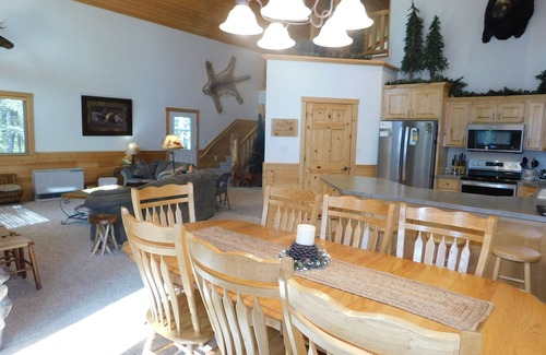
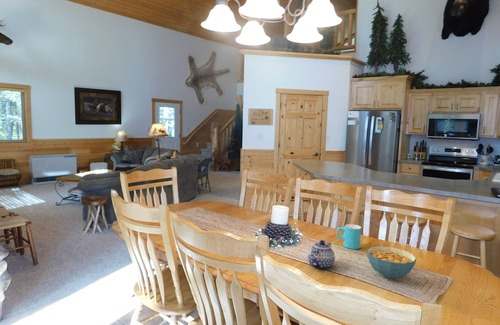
+ teapot [307,239,336,270]
+ cereal bowl [366,245,417,280]
+ cup [336,223,362,250]
